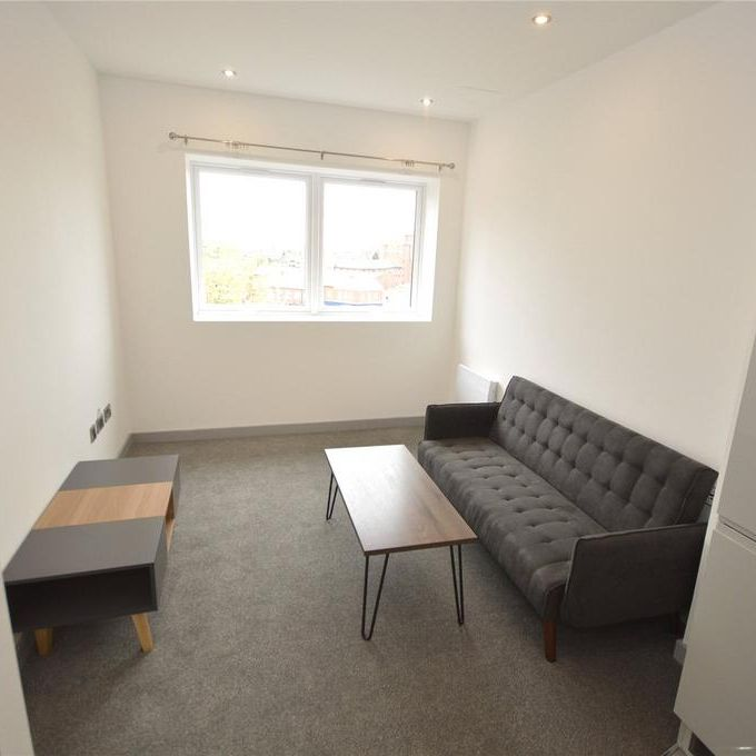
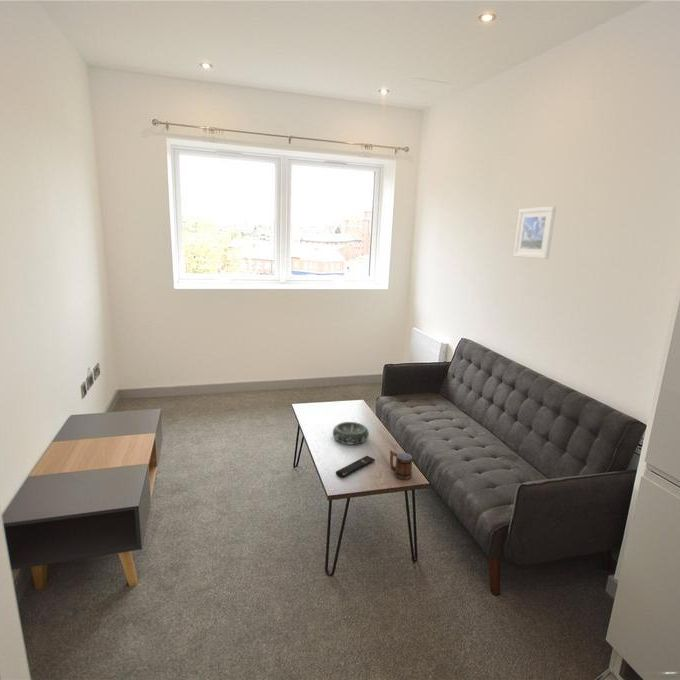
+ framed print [512,205,557,260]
+ decorative bowl [332,421,370,446]
+ remote control [335,455,376,479]
+ mug [389,449,413,481]
